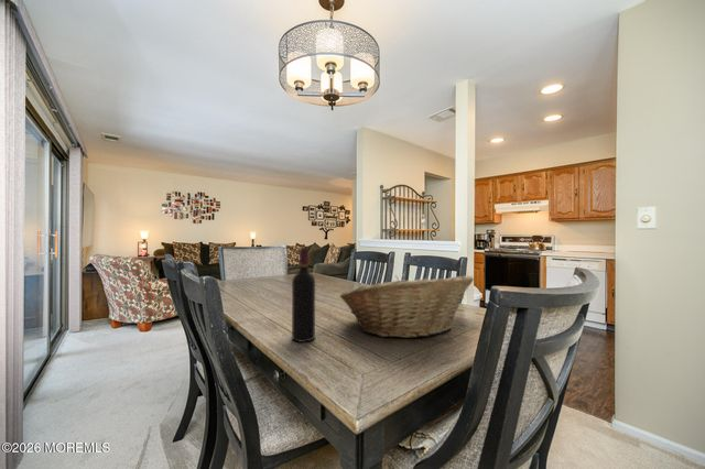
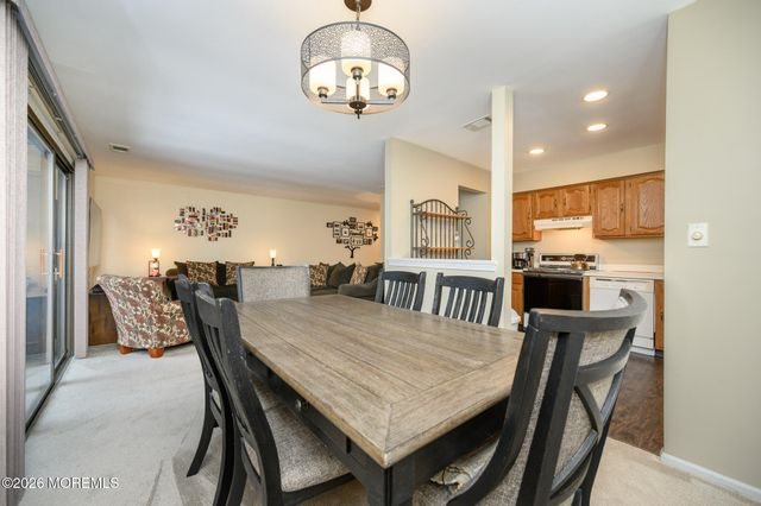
- wine bottle [291,247,316,343]
- fruit basket [339,274,475,339]
